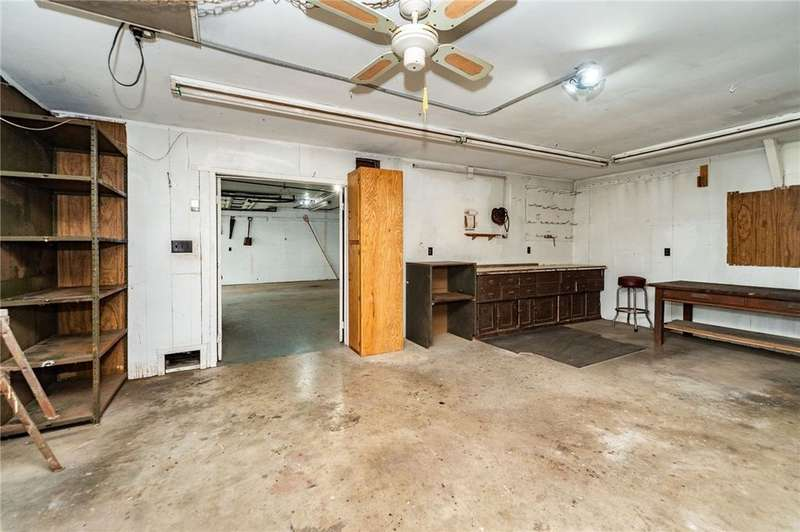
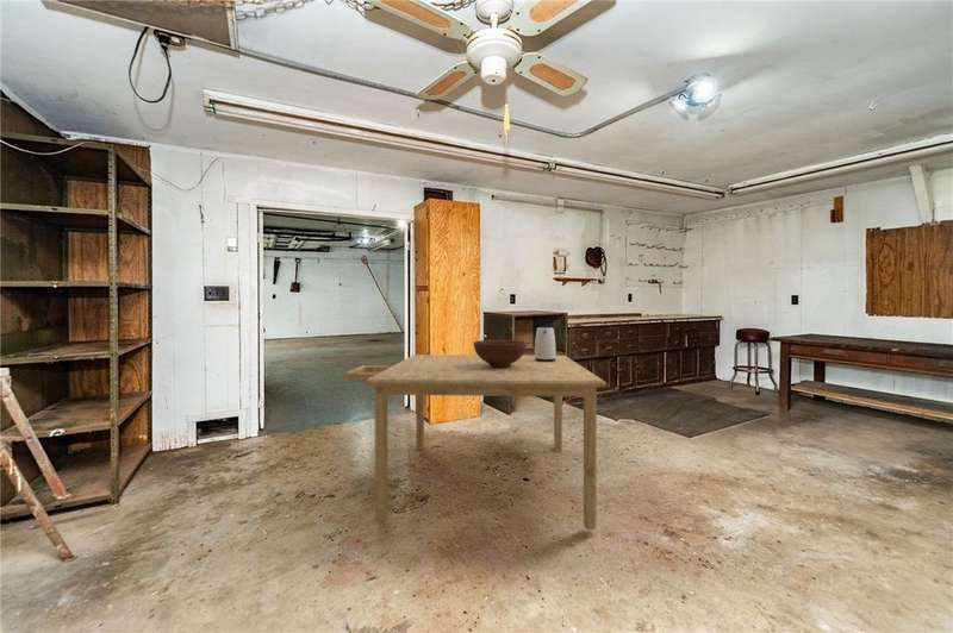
+ fruit bowl [473,339,528,368]
+ dining table [344,353,608,531]
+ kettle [534,326,556,362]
